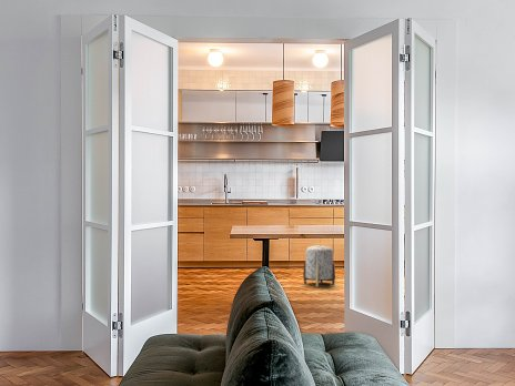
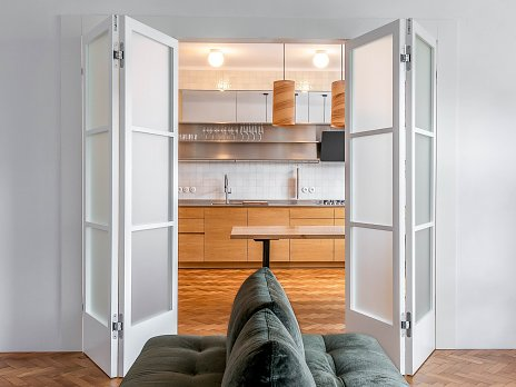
- stool [302,244,336,287]
